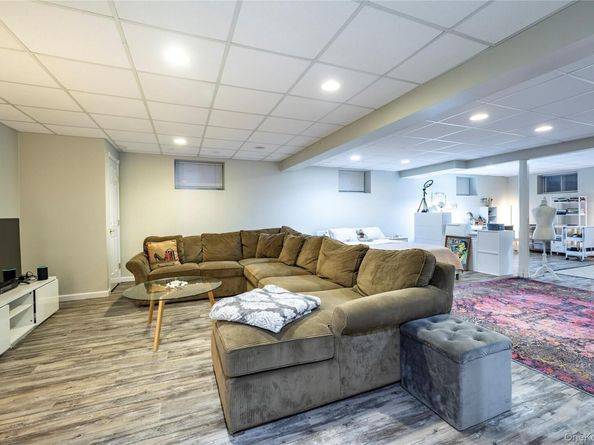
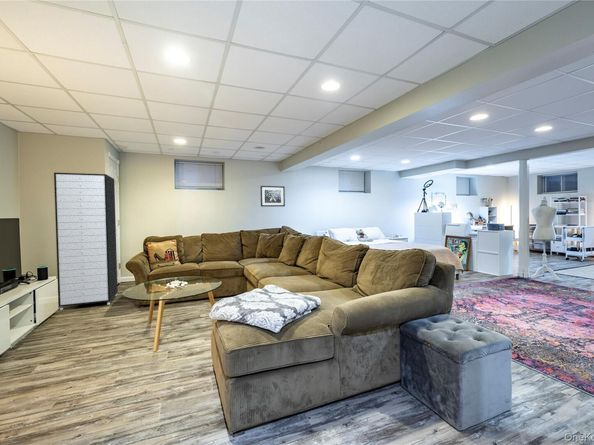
+ wall art [260,185,286,208]
+ storage cabinet [53,172,119,311]
